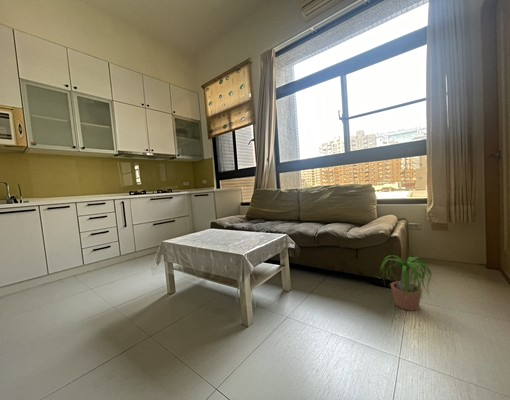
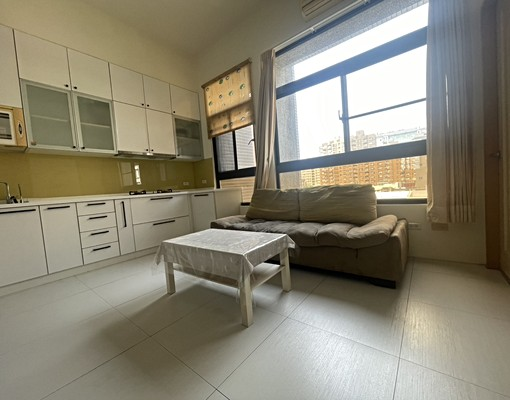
- potted plant [375,254,437,312]
